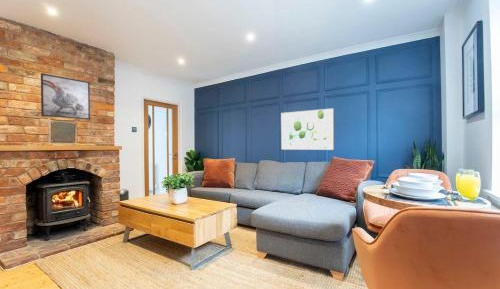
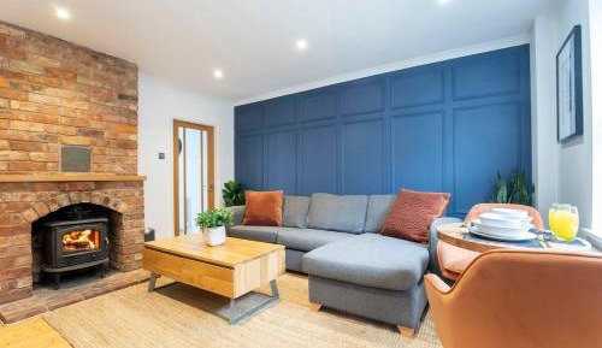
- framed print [40,72,91,120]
- wall art [280,107,335,151]
